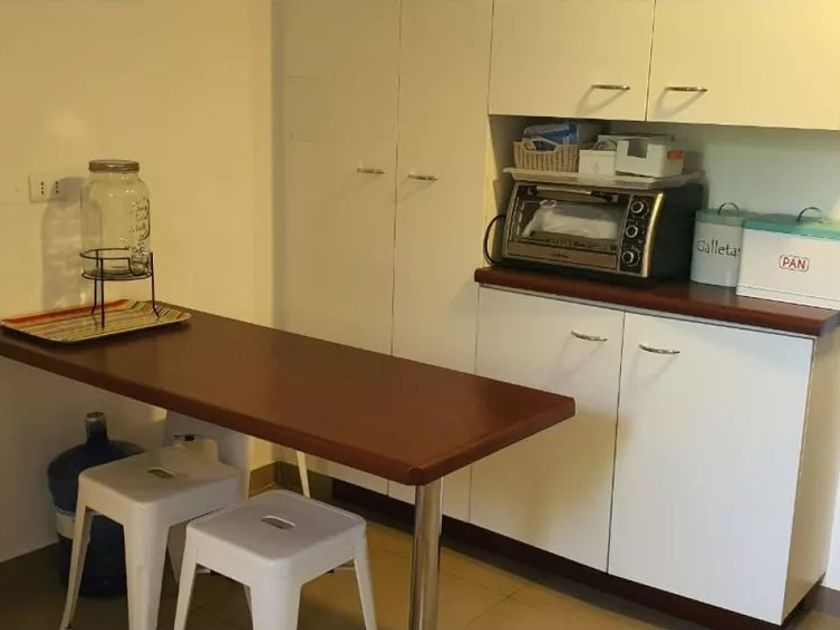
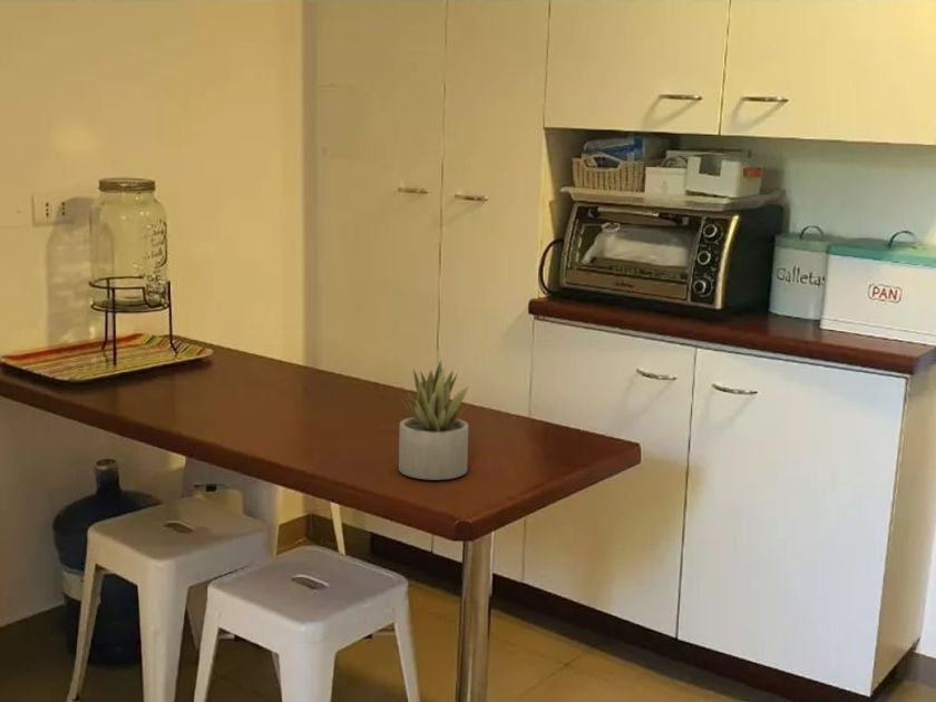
+ succulent plant [398,359,470,481]
